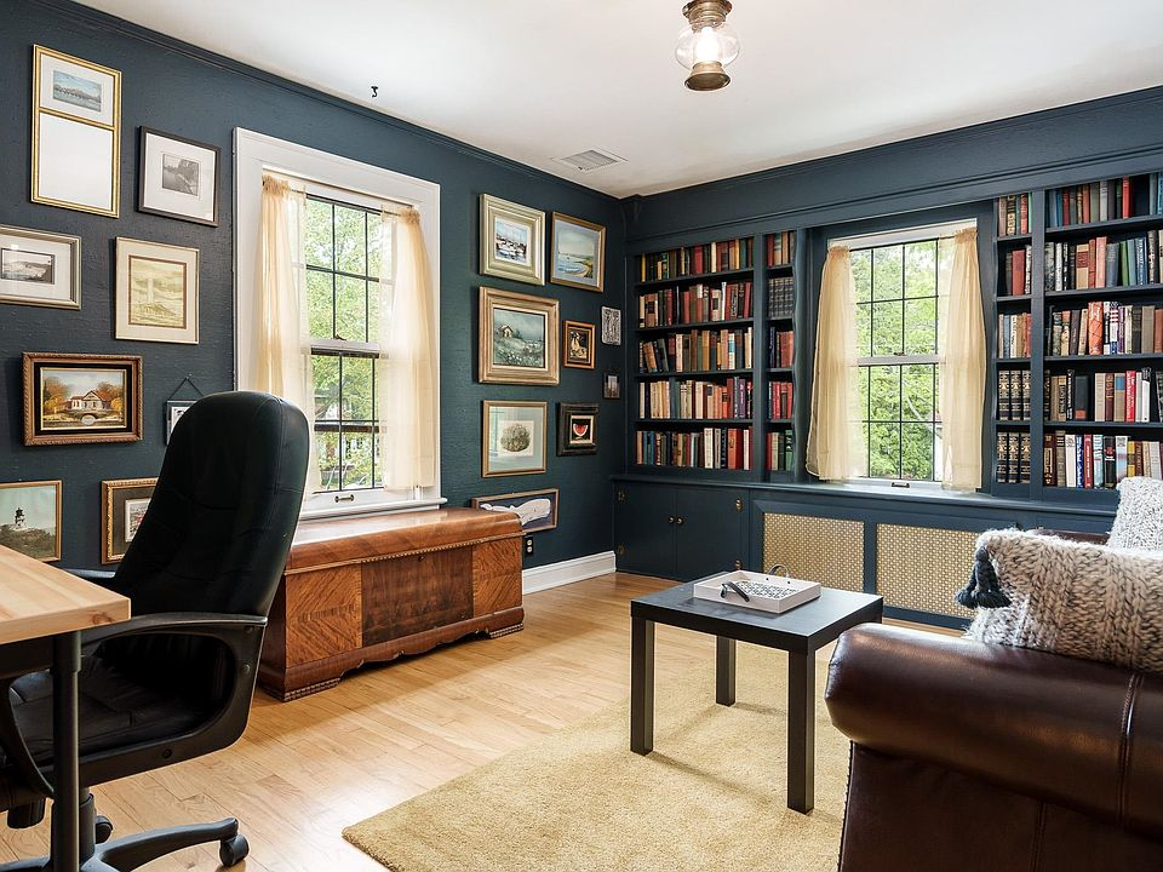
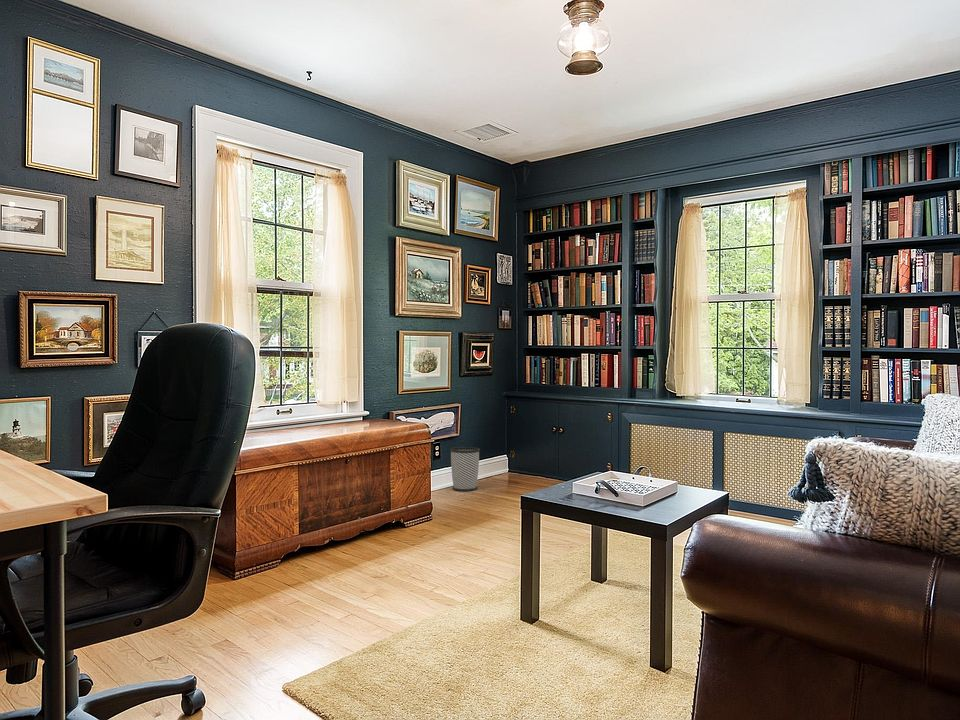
+ wastebasket [449,446,481,492]
